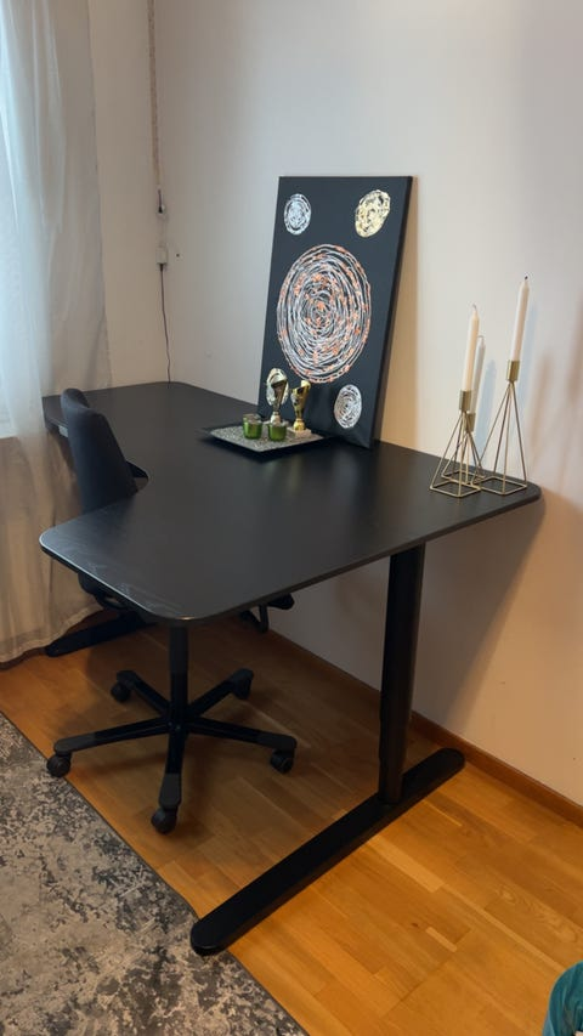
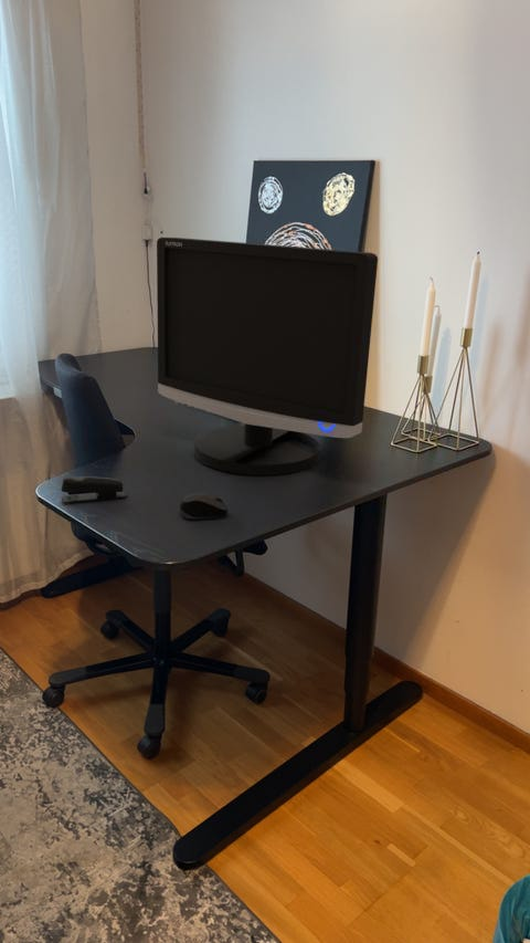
+ monitor [156,237,379,476]
+ computer mouse [179,492,229,520]
+ stapler [60,475,128,504]
